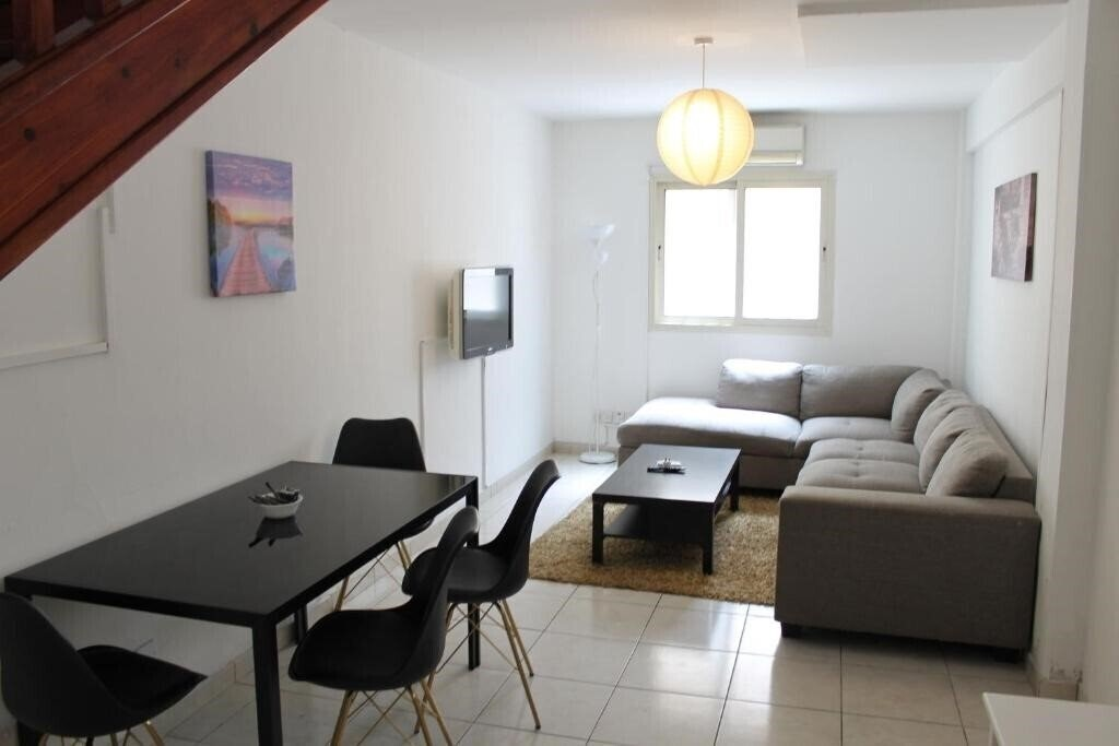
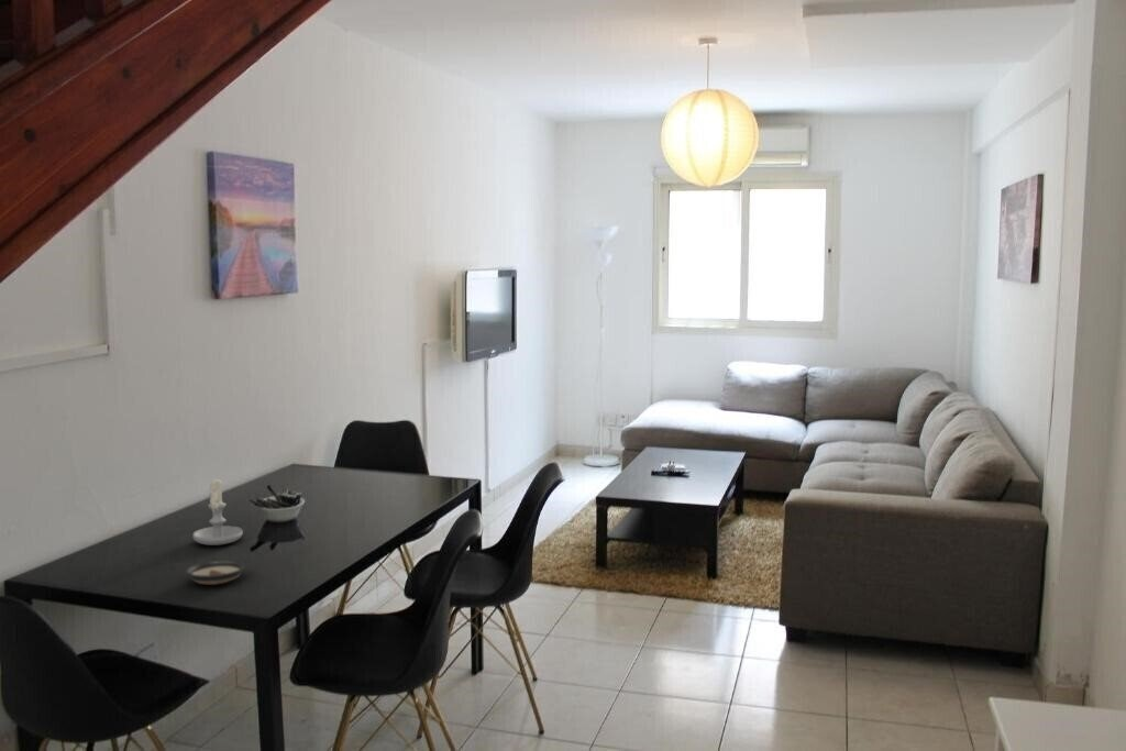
+ saucer [185,559,246,586]
+ candle [191,475,244,546]
